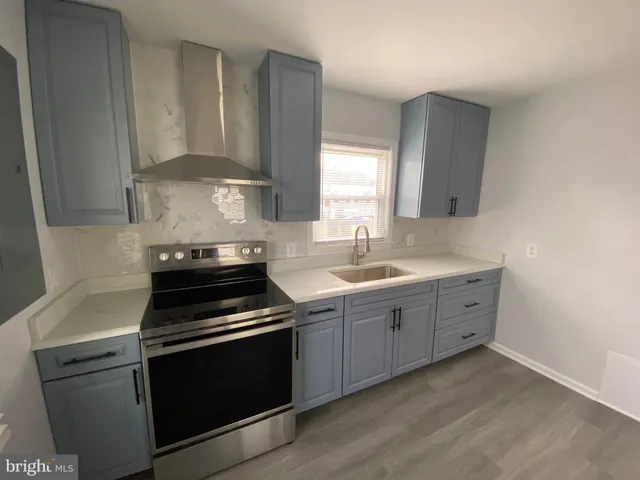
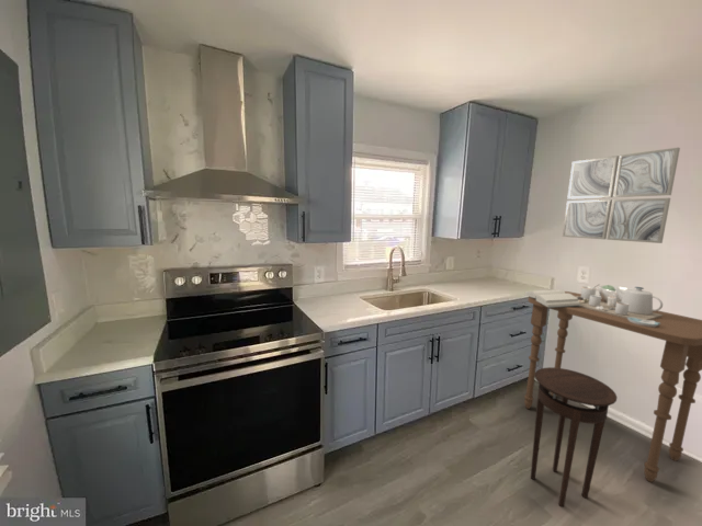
+ side table [523,283,702,483]
+ stool [530,366,618,508]
+ wall art [562,147,681,244]
